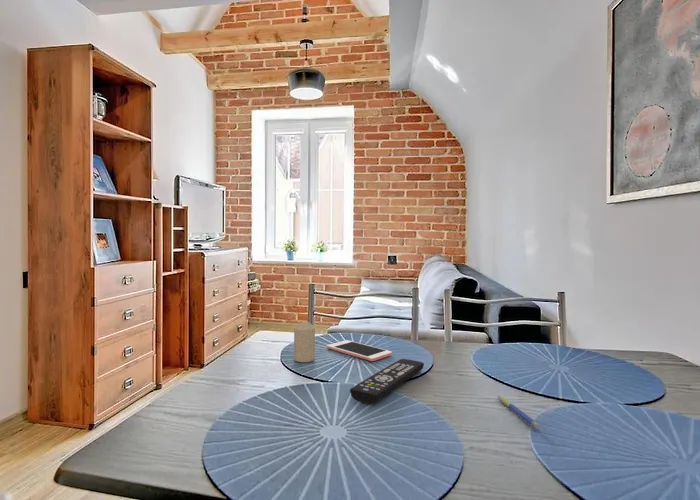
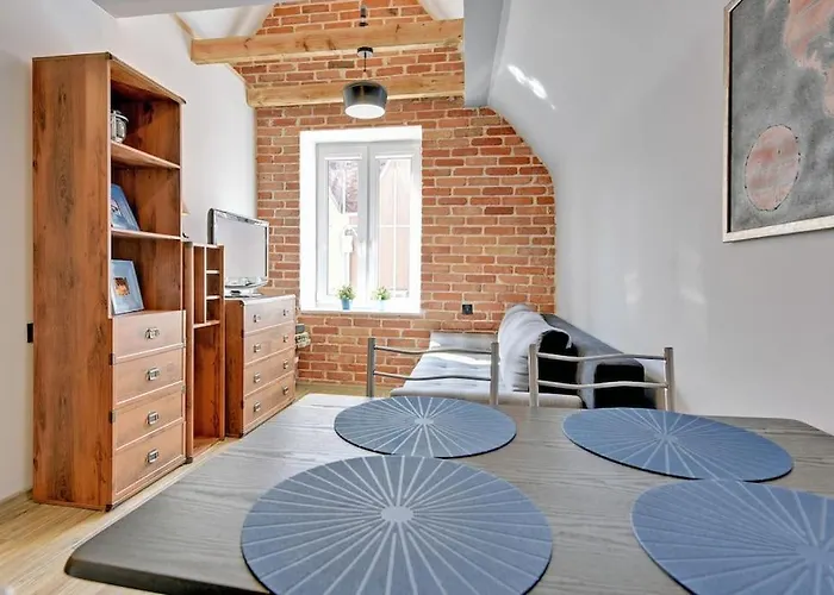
- pen [497,395,540,429]
- remote control [349,358,425,405]
- cell phone [326,339,393,362]
- candle [293,320,316,363]
